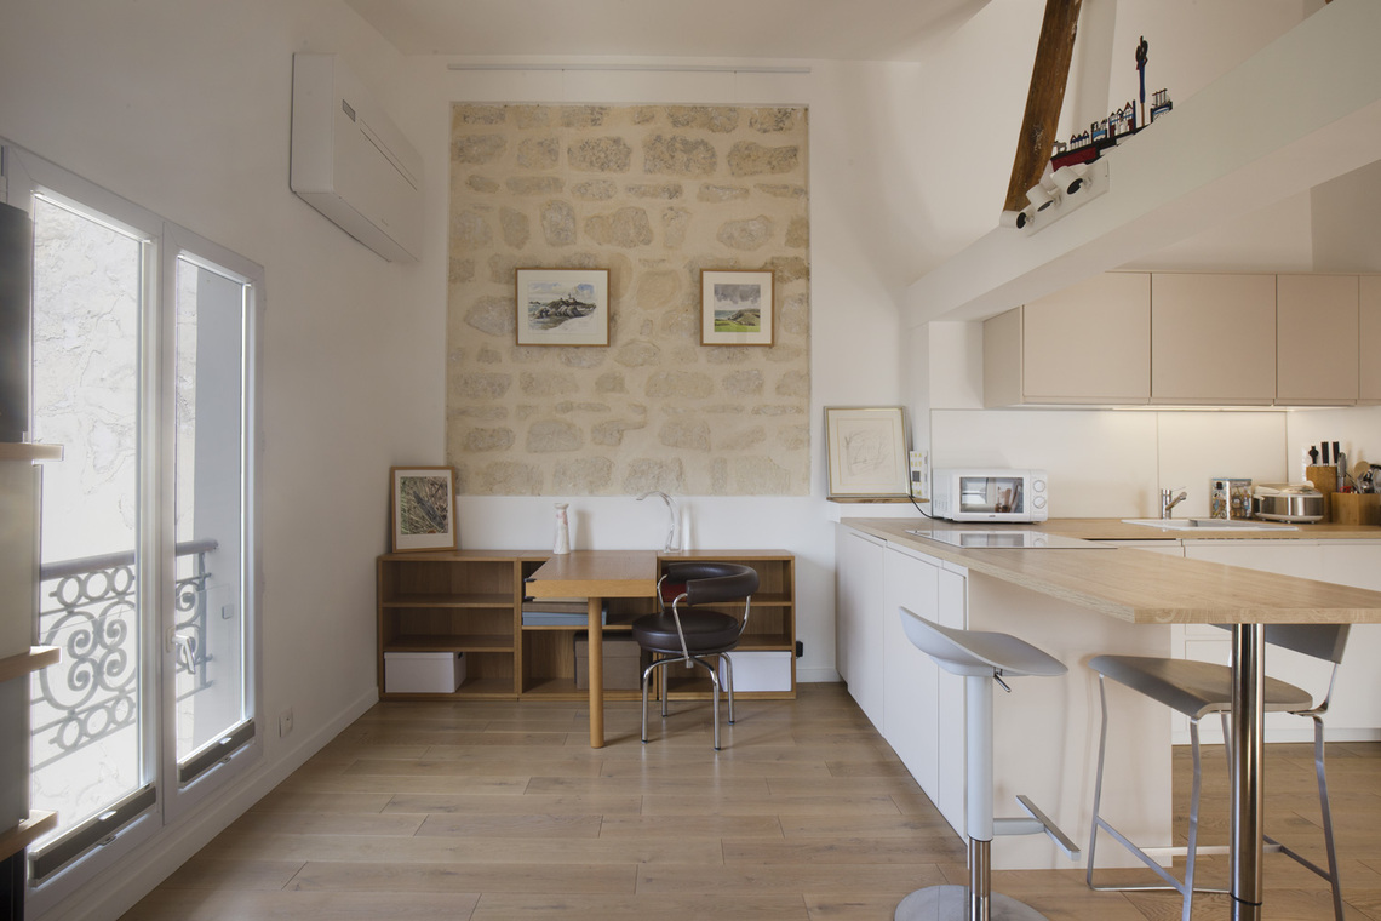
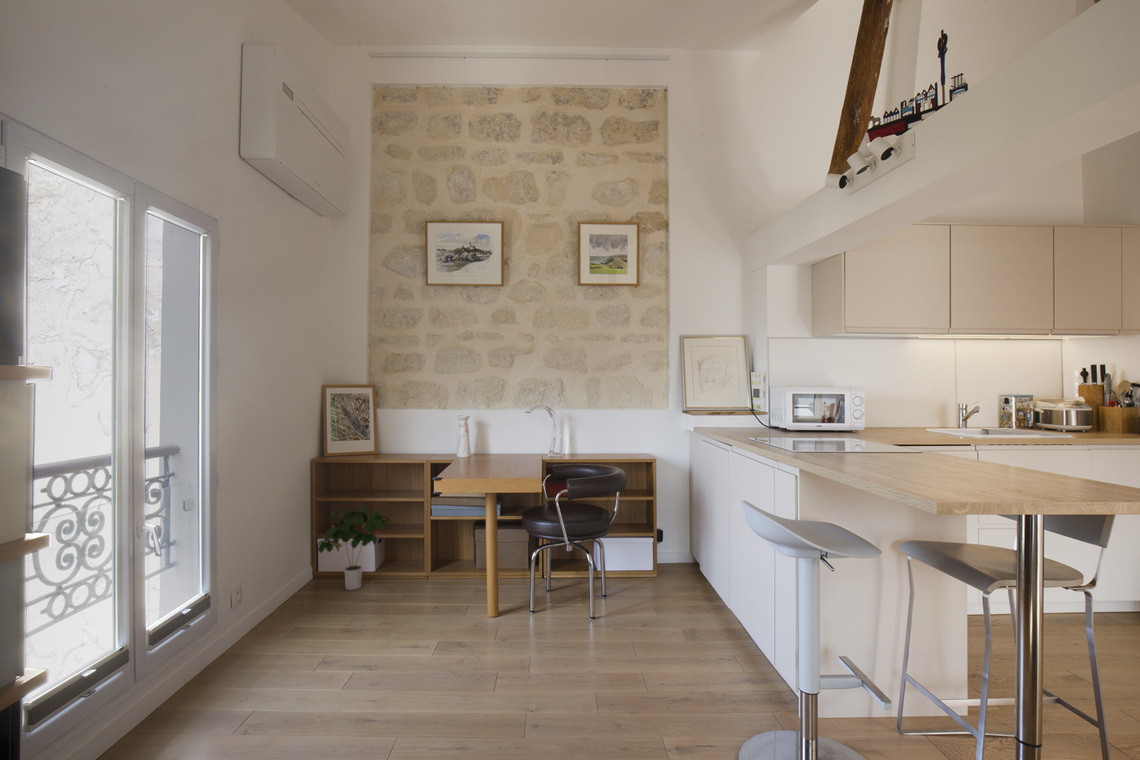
+ potted plant [314,506,391,591]
